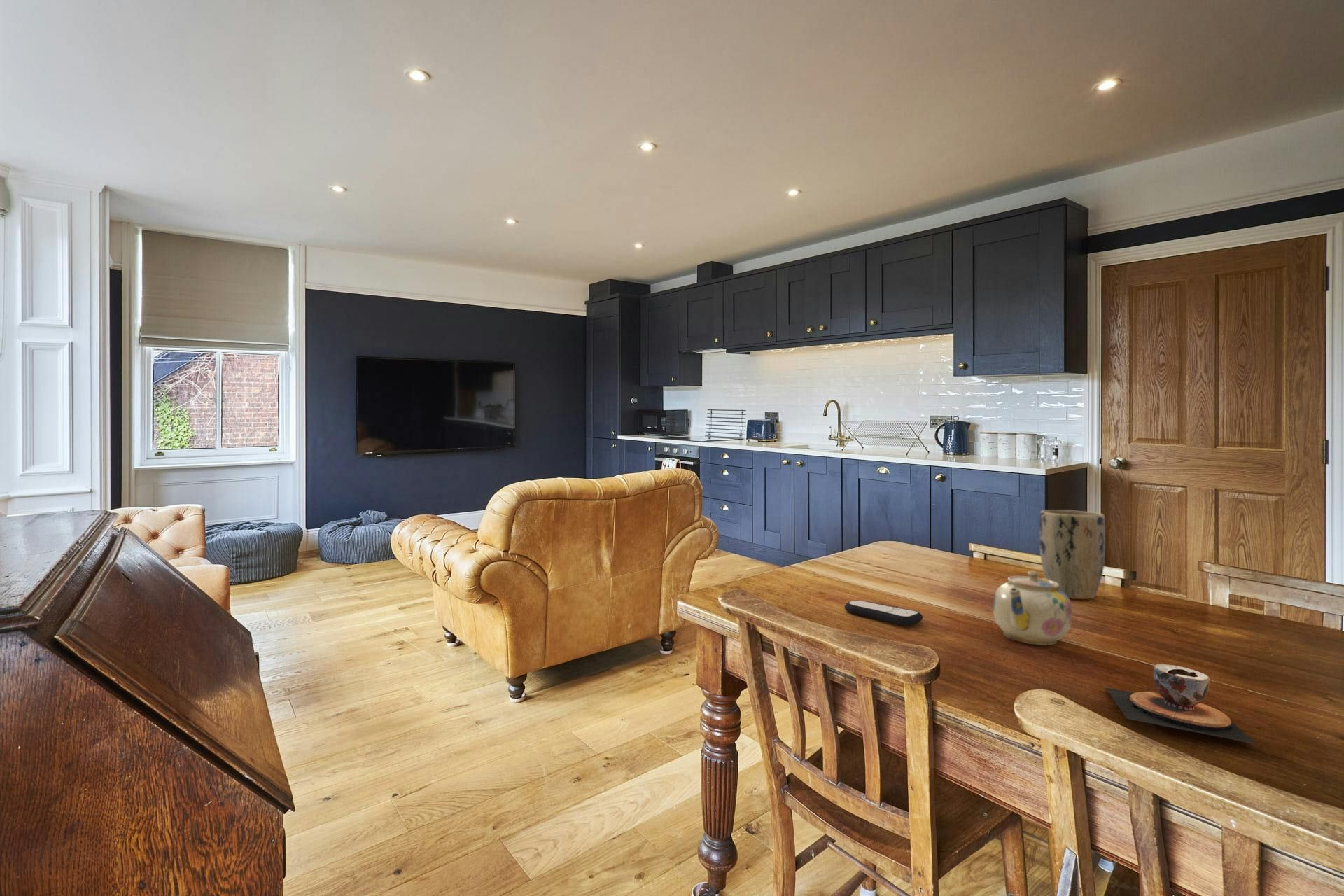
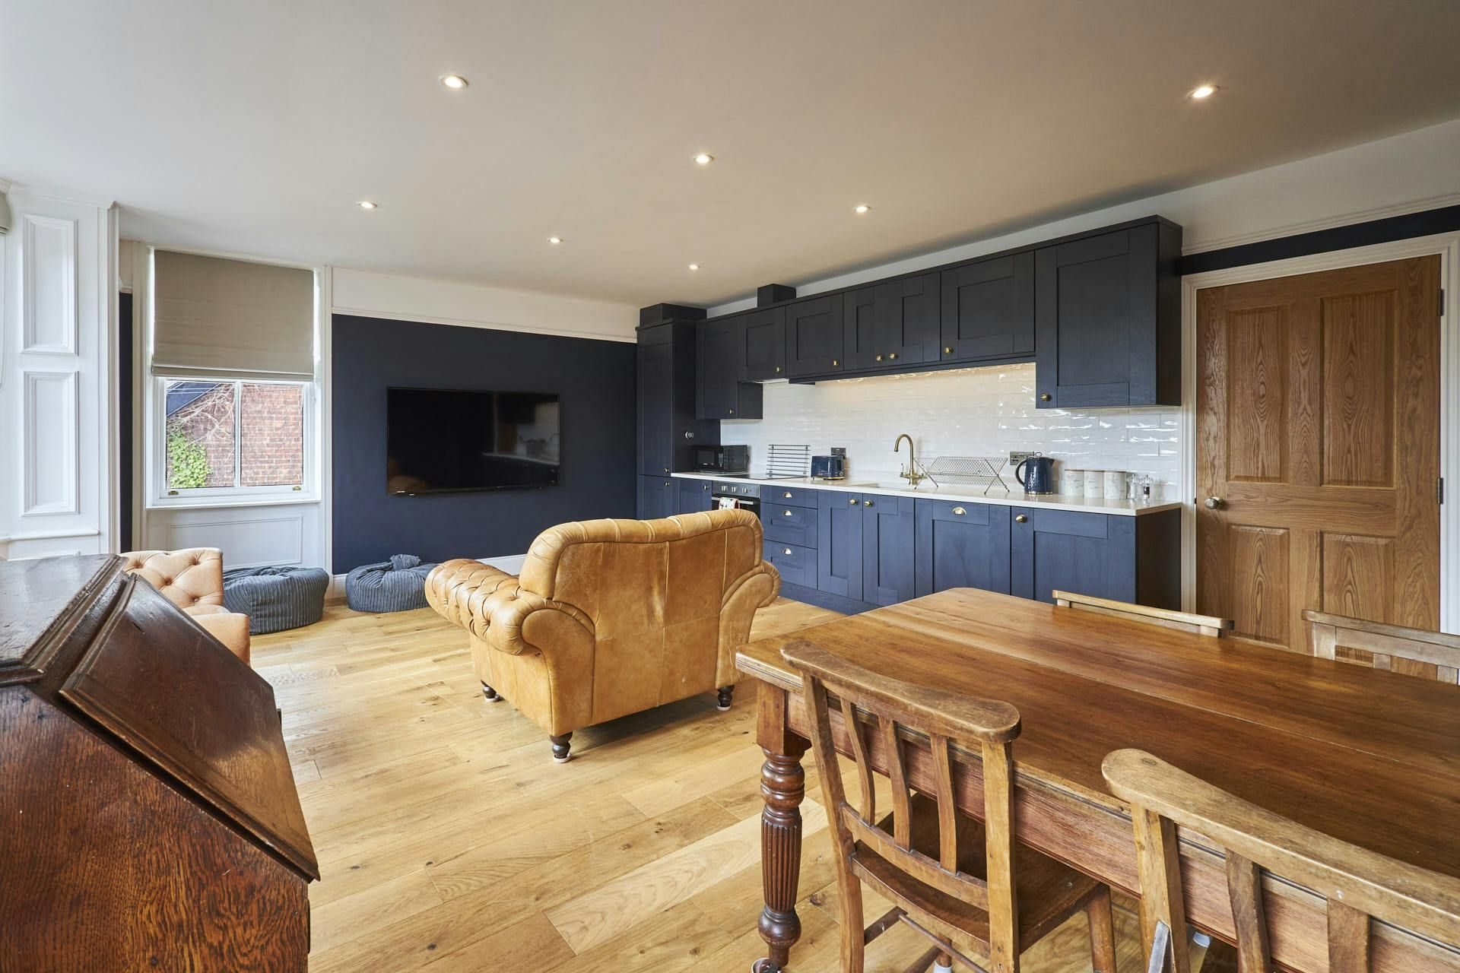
- teapot [993,570,1072,645]
- teacup [1105,663,1257,745]
- plant pot [1039,510,1106,600]
- remote control [844,600,923,626]
